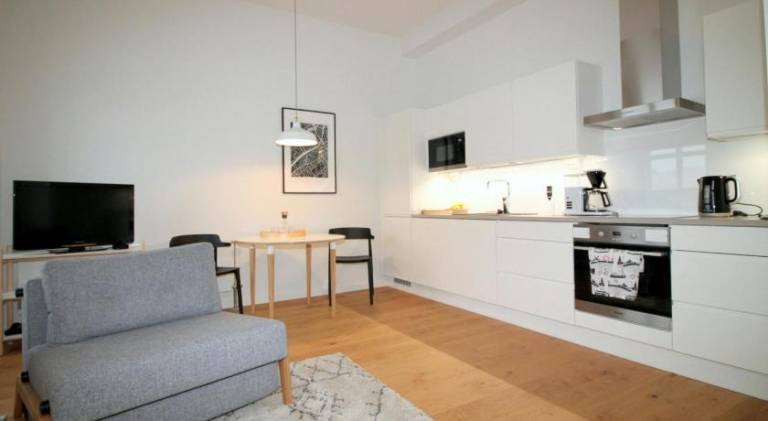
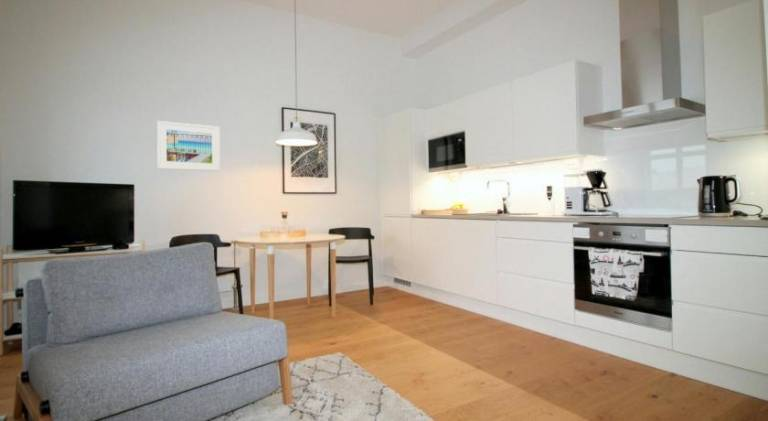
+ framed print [156,120,221,172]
